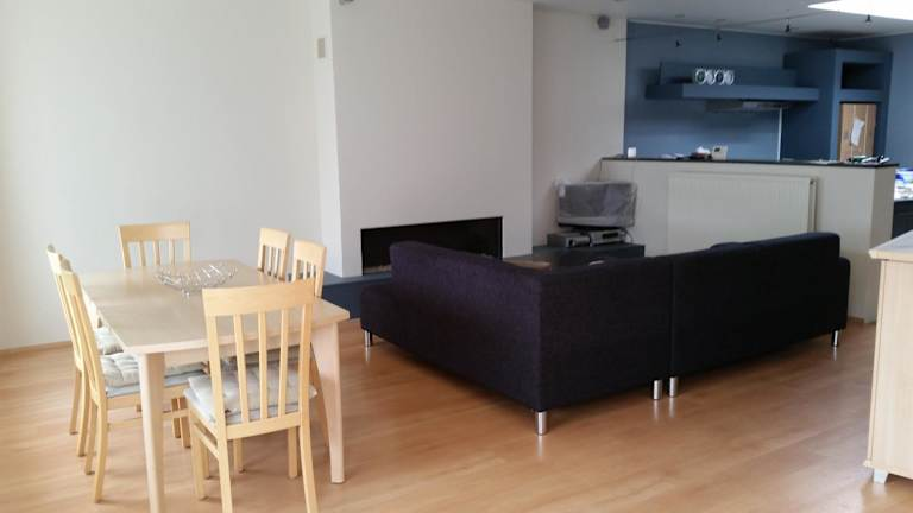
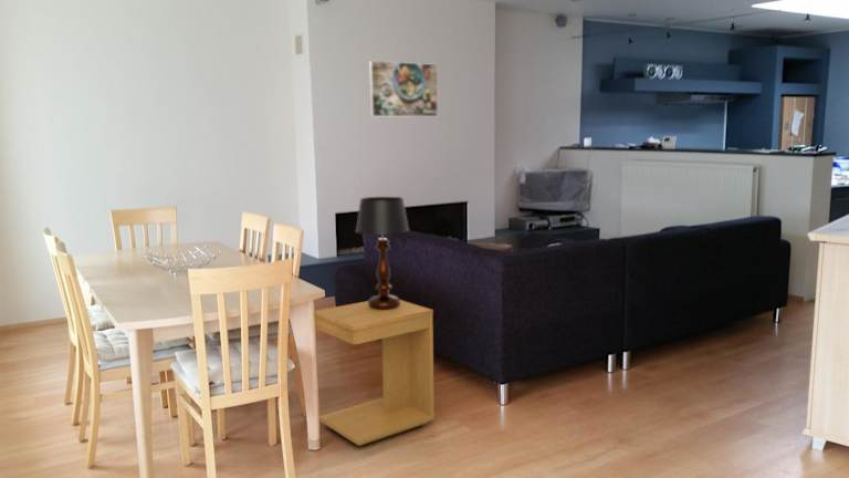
+ side table [313,299,436,447]
+ table lamp [355,196,410,310]
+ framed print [368,60,439,117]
